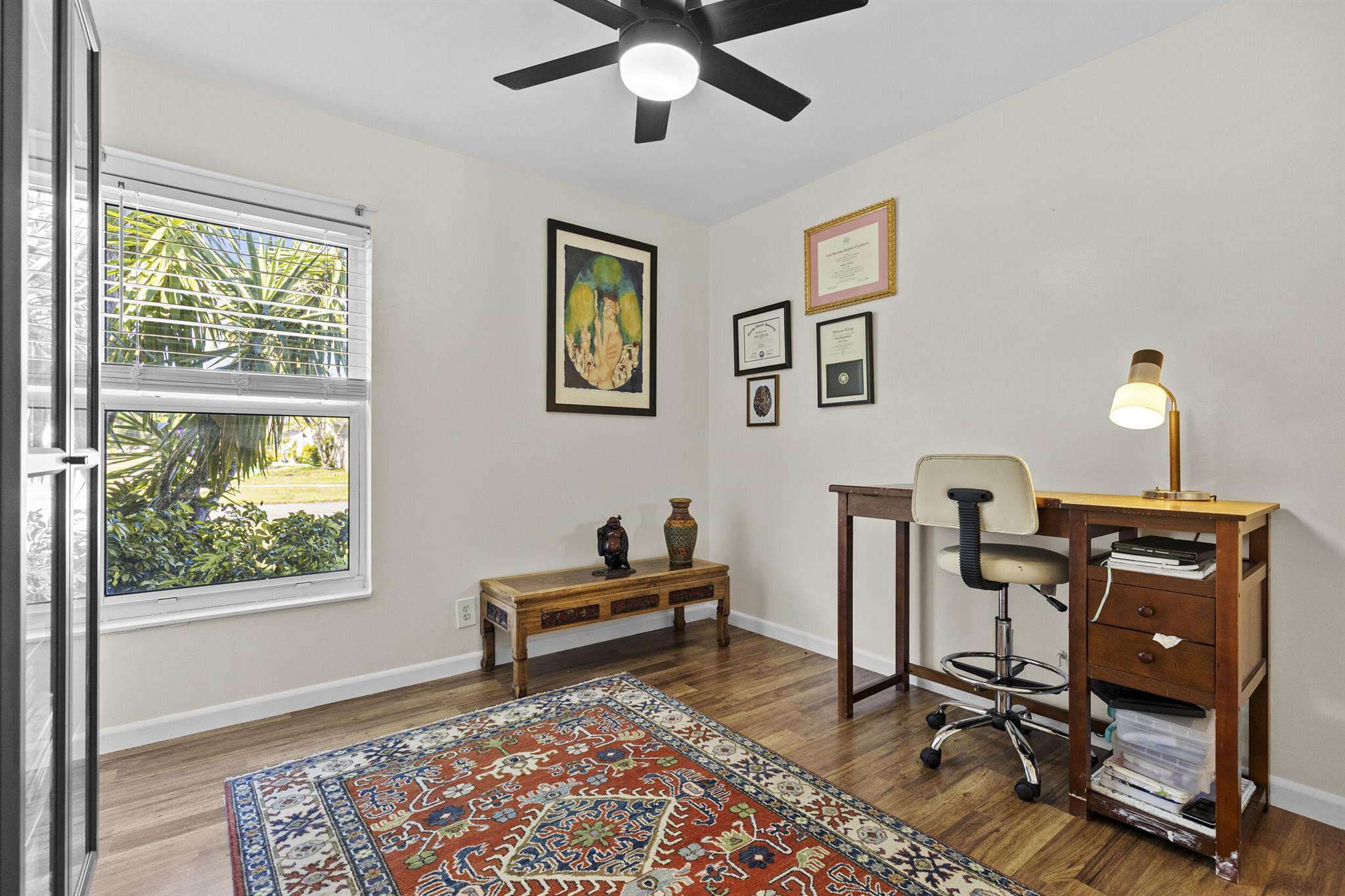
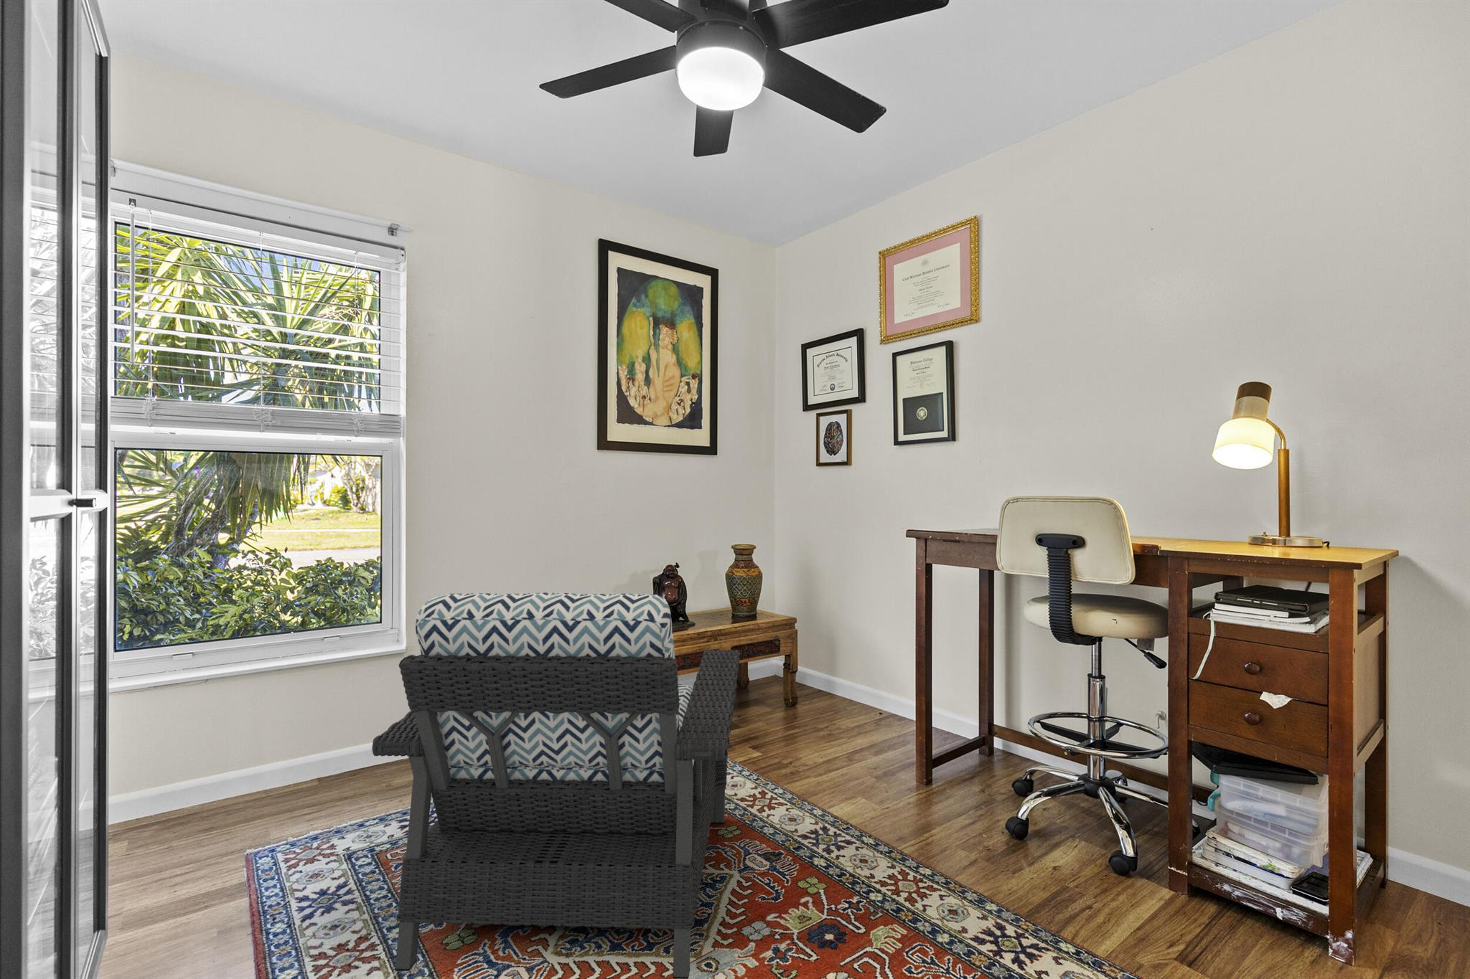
+ armchair [372,592,741,979]
